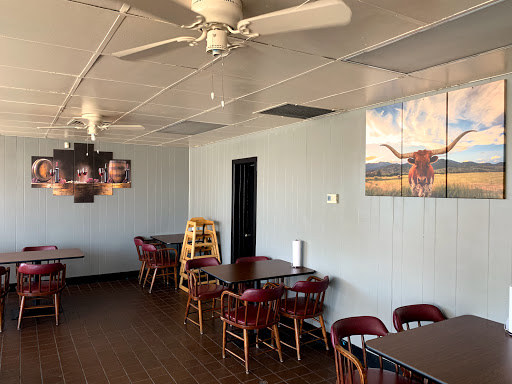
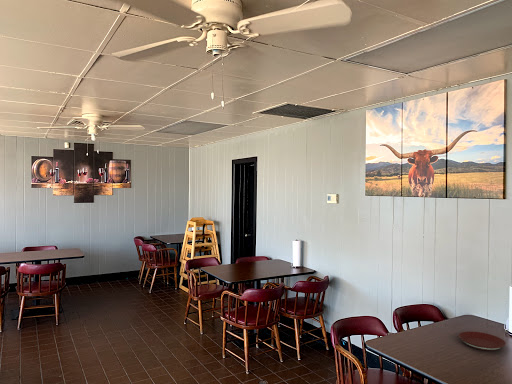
+ plate [458,331,507,351]
